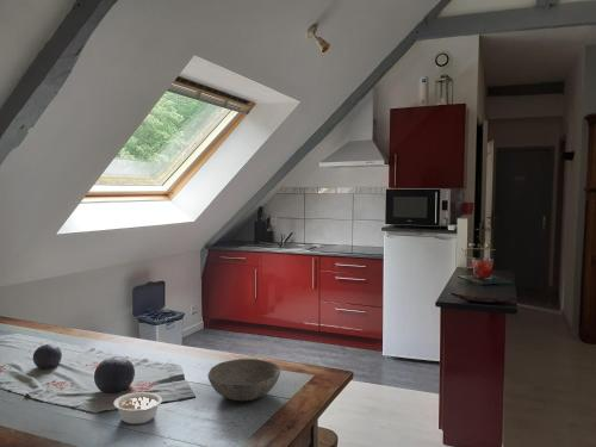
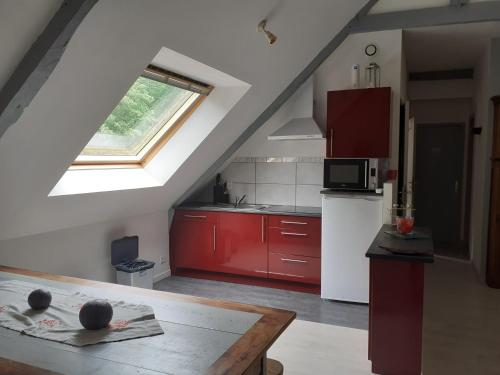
- bowl [206,358,281,402]
- legume [112,391,163,426]
